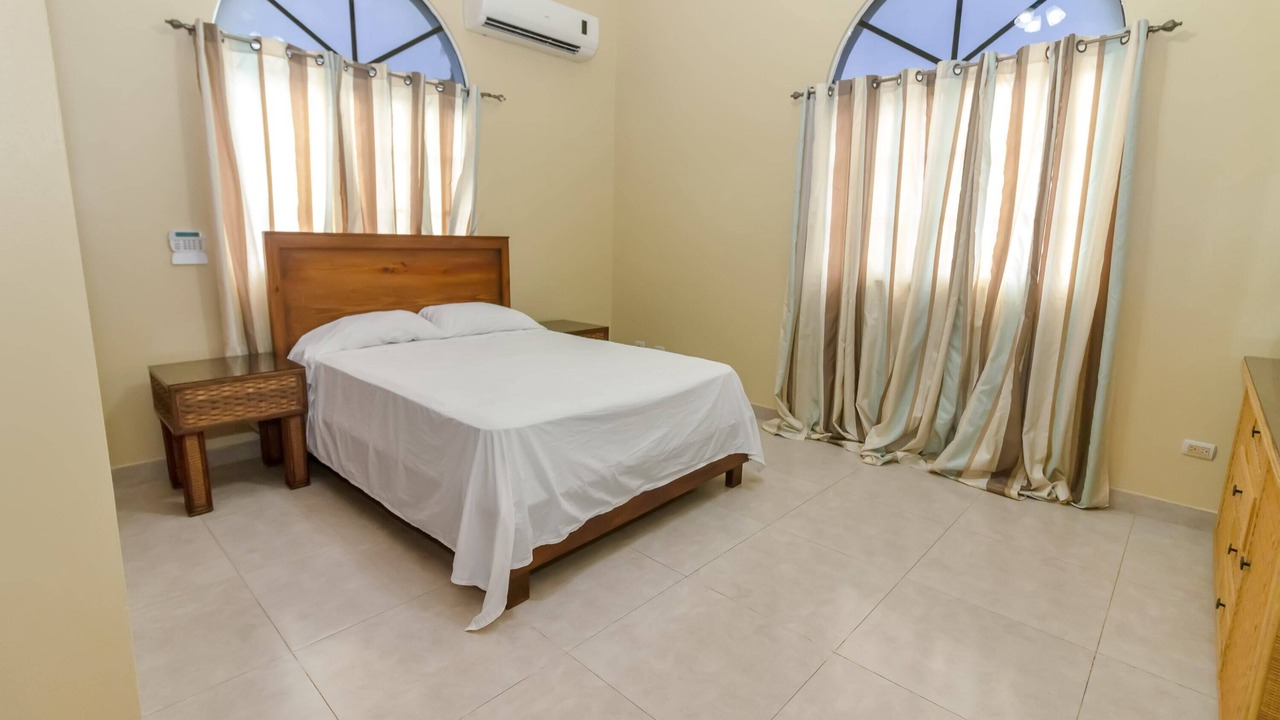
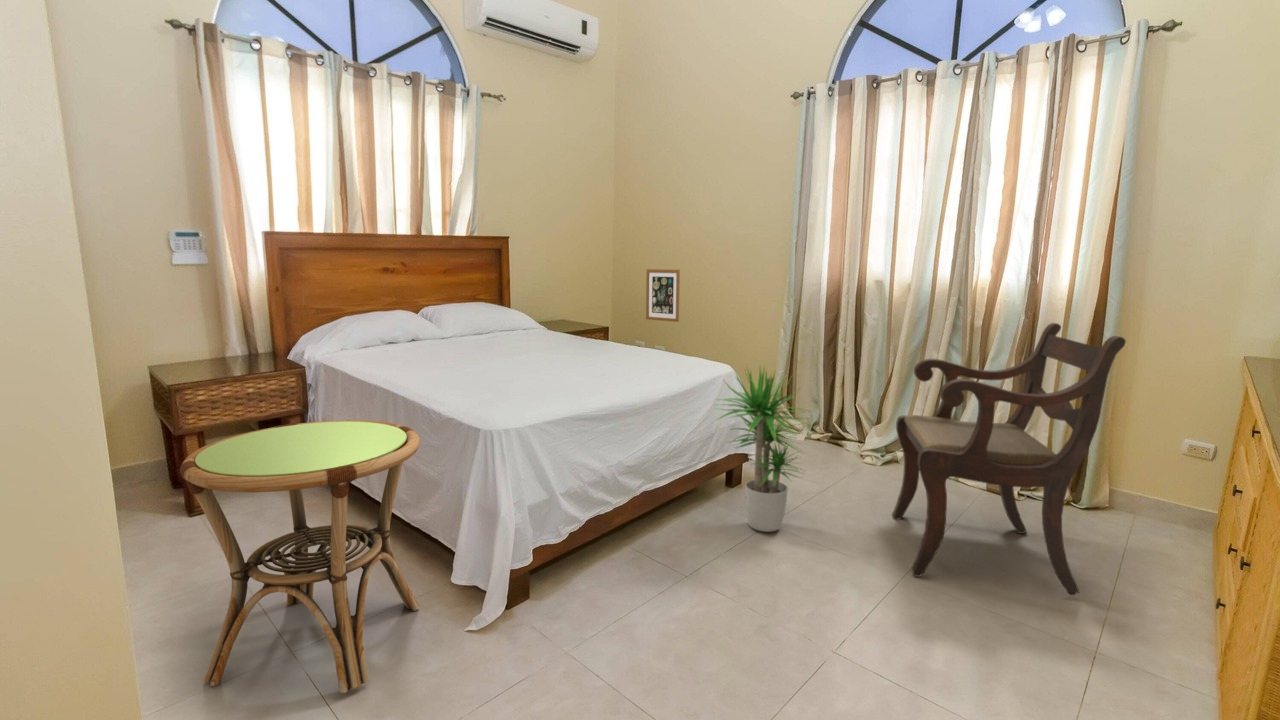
+ potted plant [713,363,813,533]
+ side table [179,419,421,694]
+ wall art [645,268,681,323]
+ armchair [891,322,1127,596]
